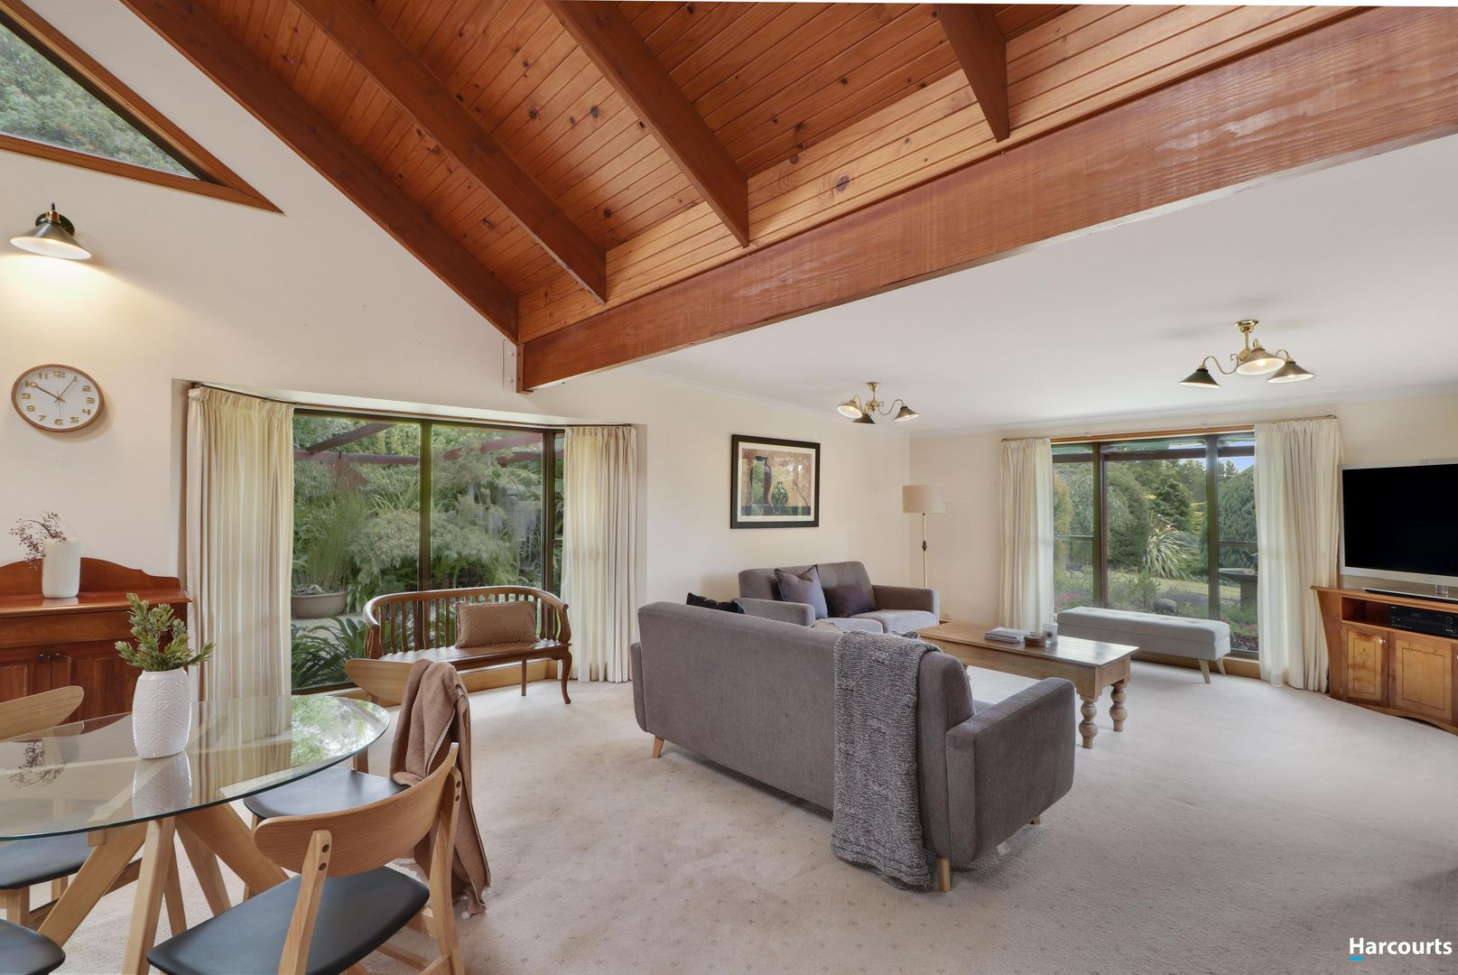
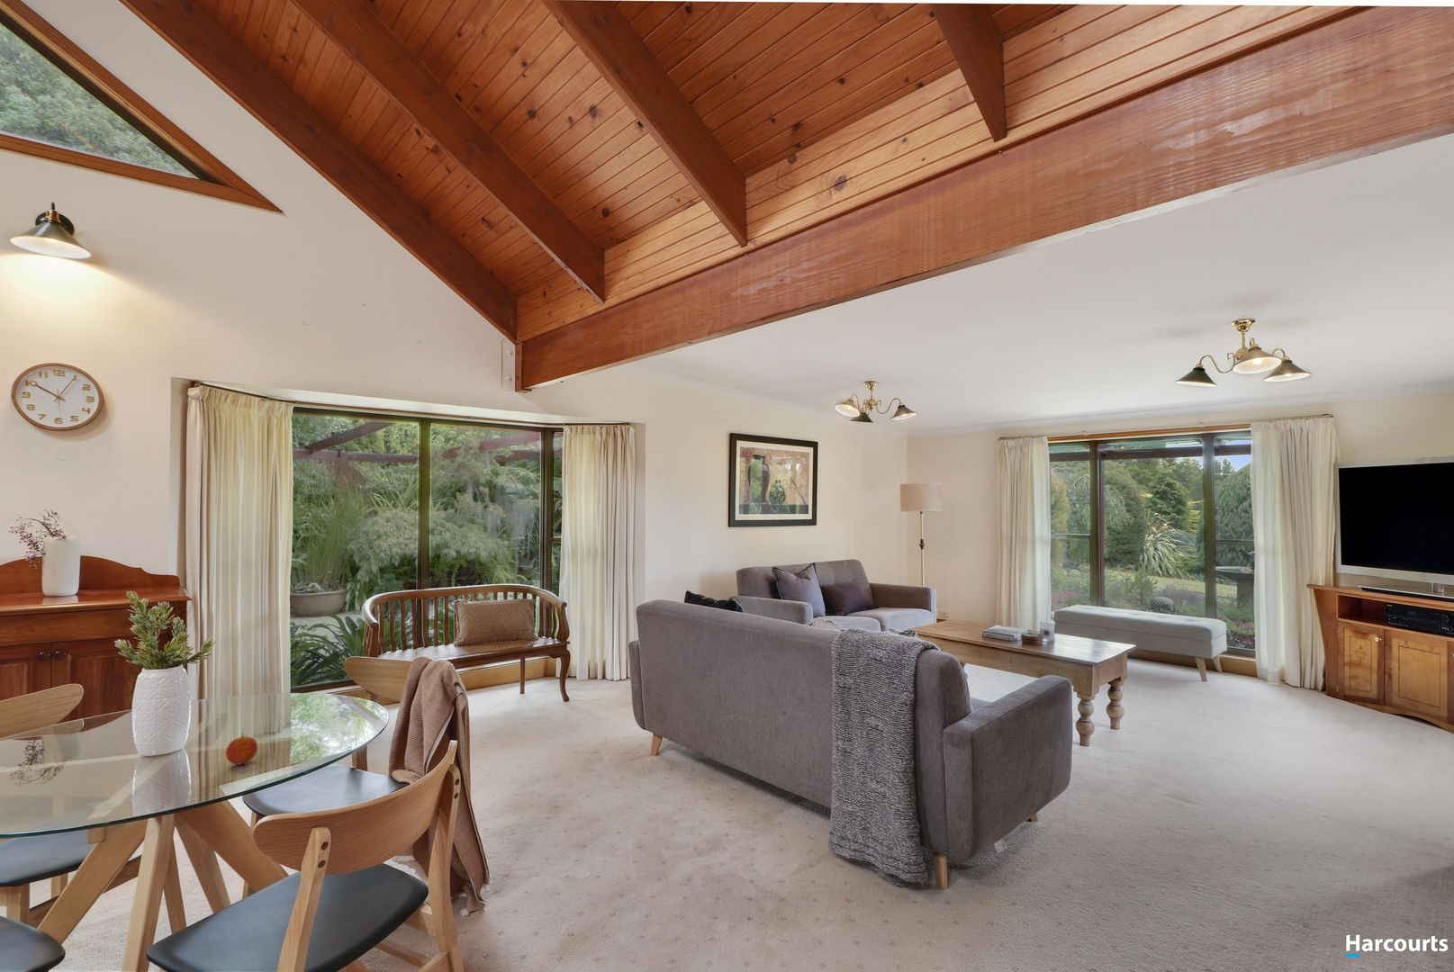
+ fruit [225,731,258,766]
